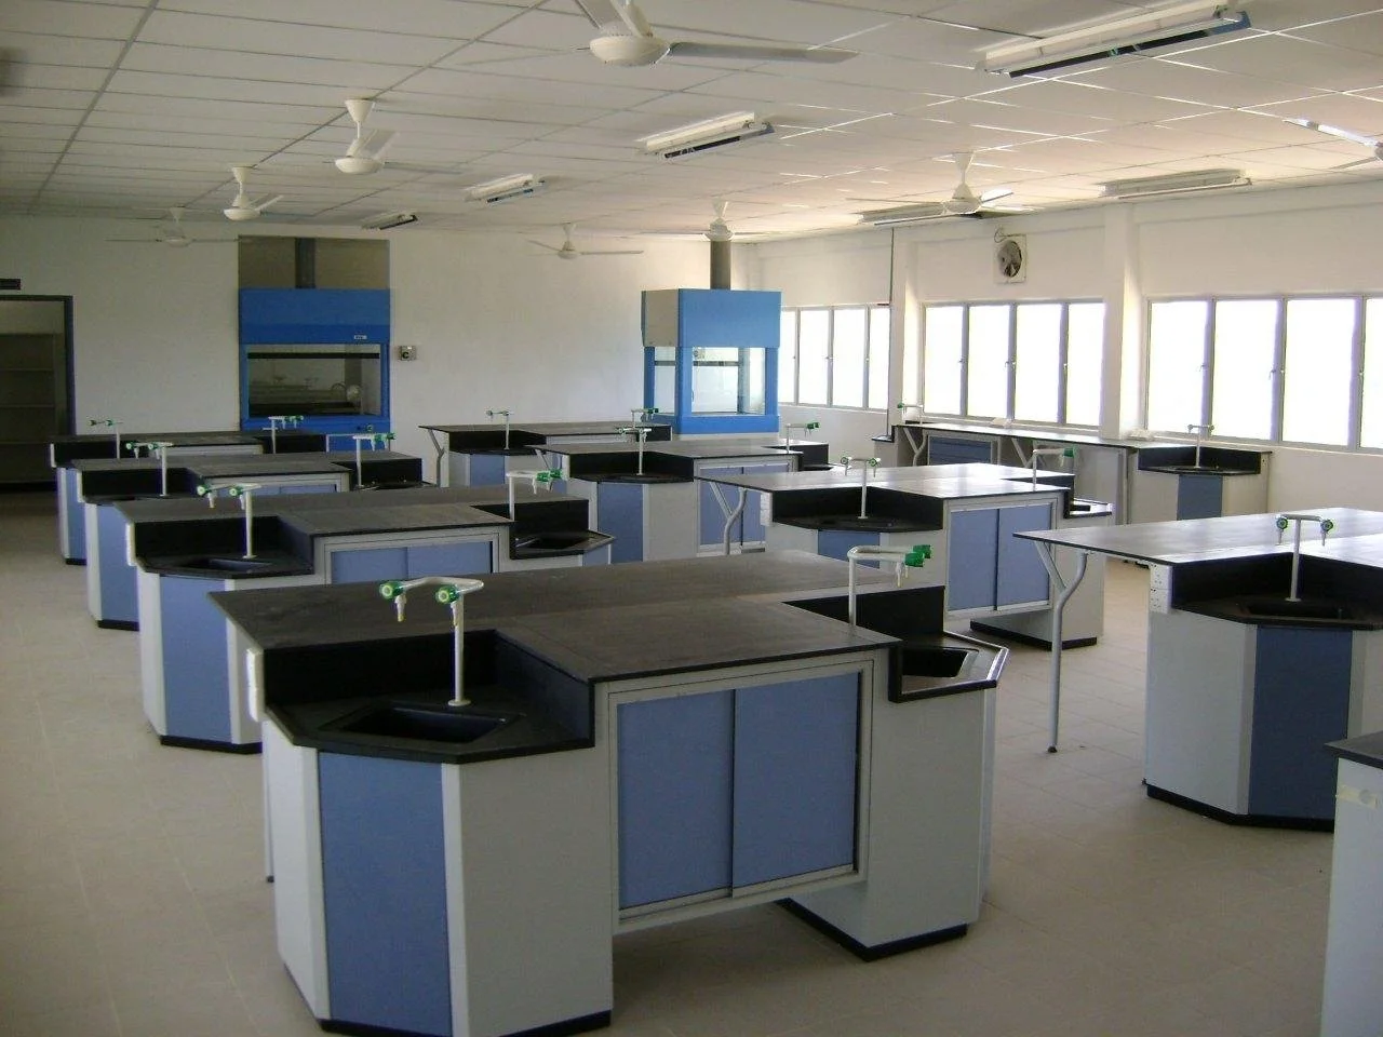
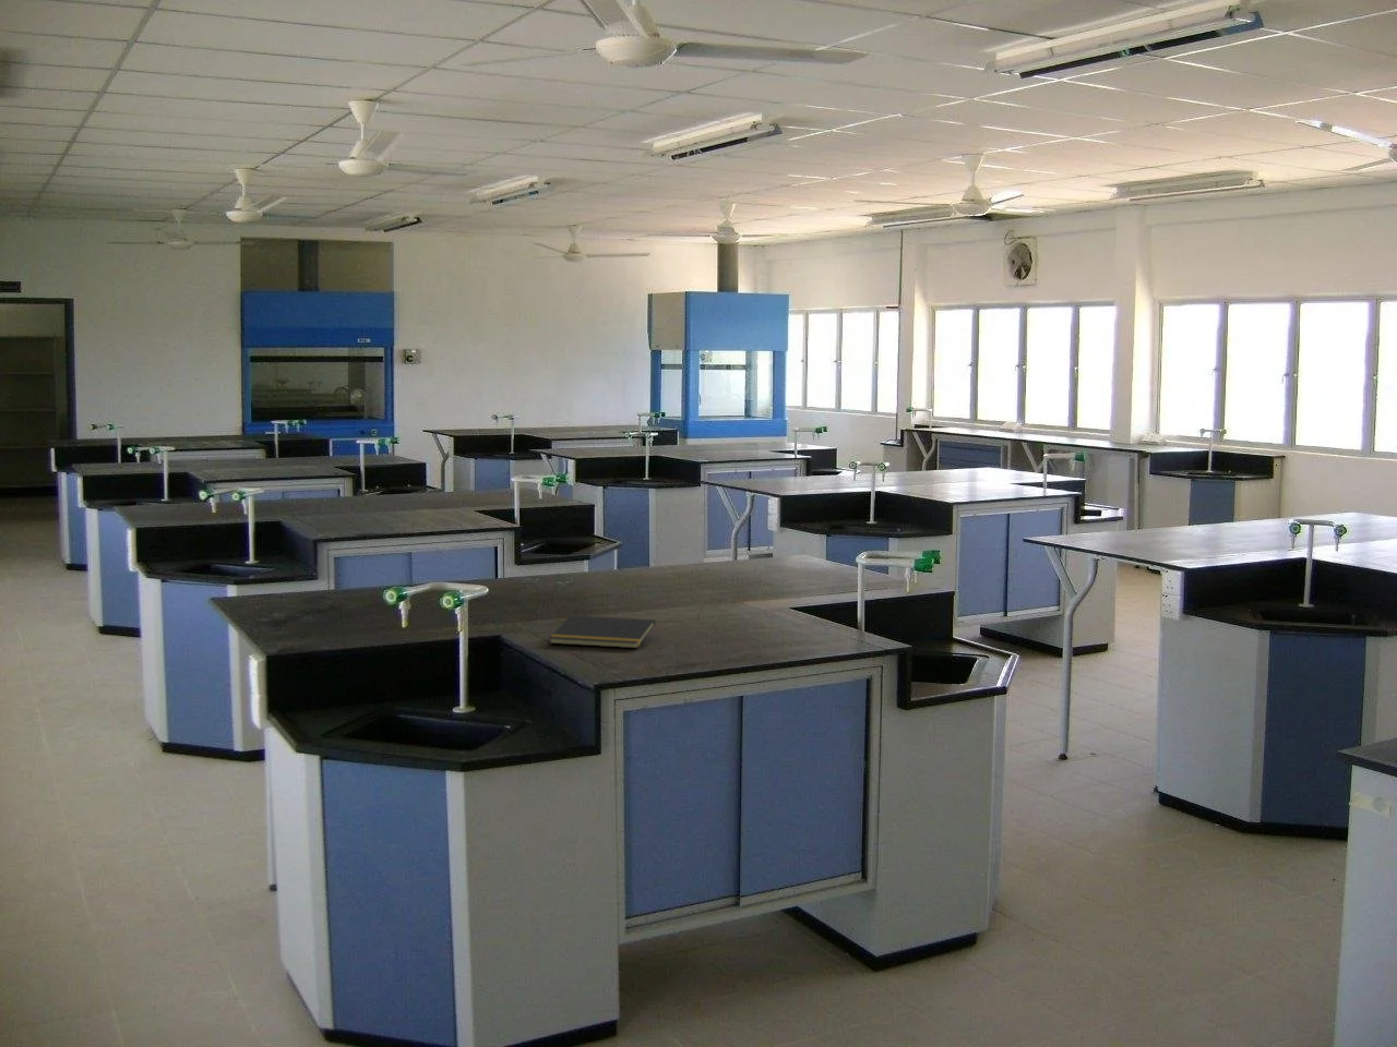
+ notepad [548,614,656,649]
